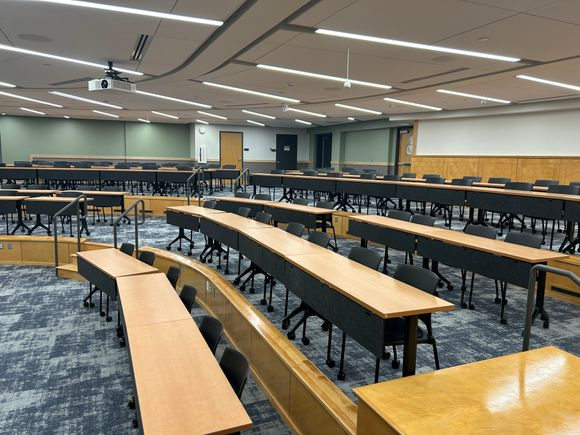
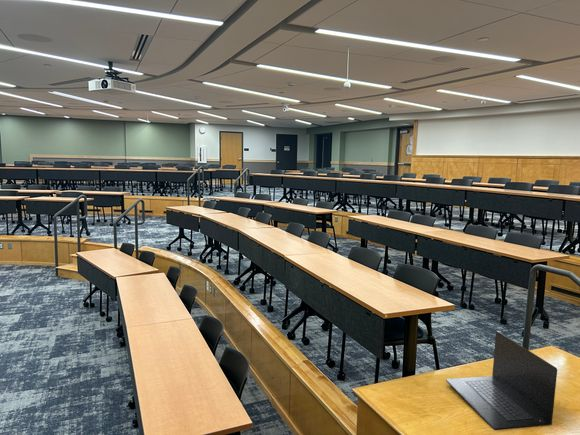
+ laptop [445,330,558,431]
